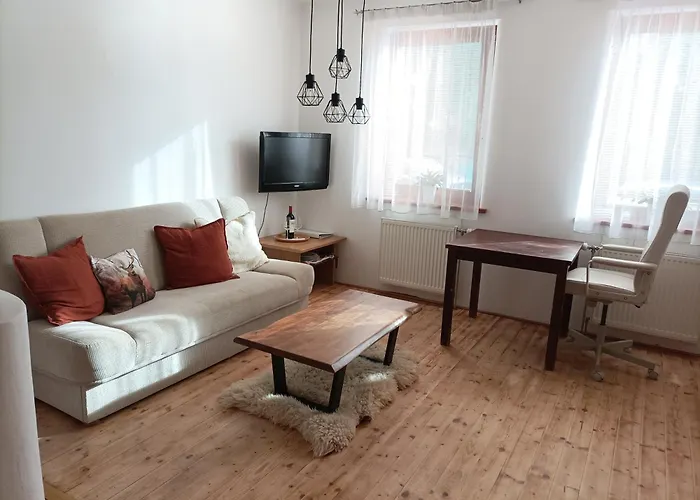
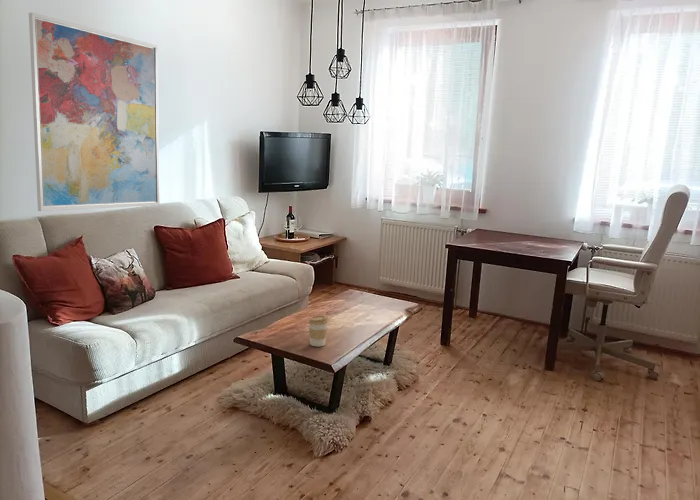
+ coffee cup [307,315,329,347]
+ wall art [28,12,160,212]
